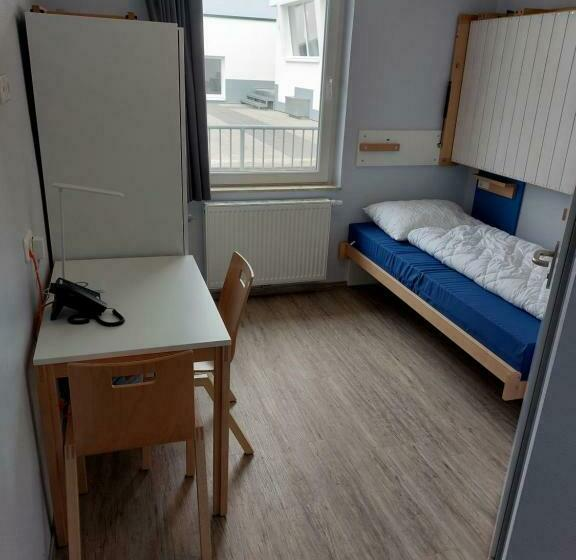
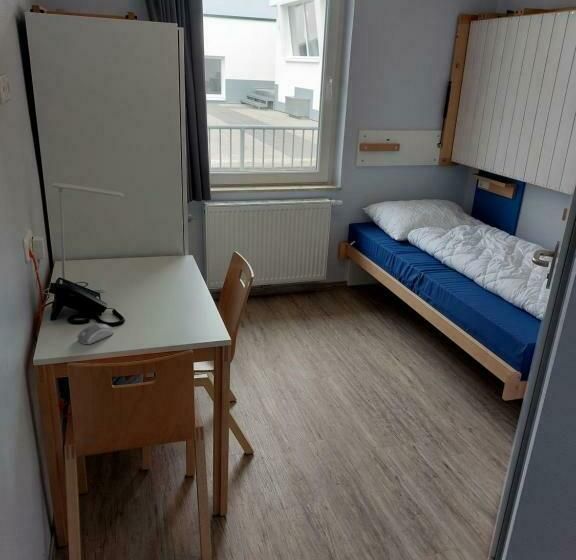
+ computer mouse [76,322,114,345]
